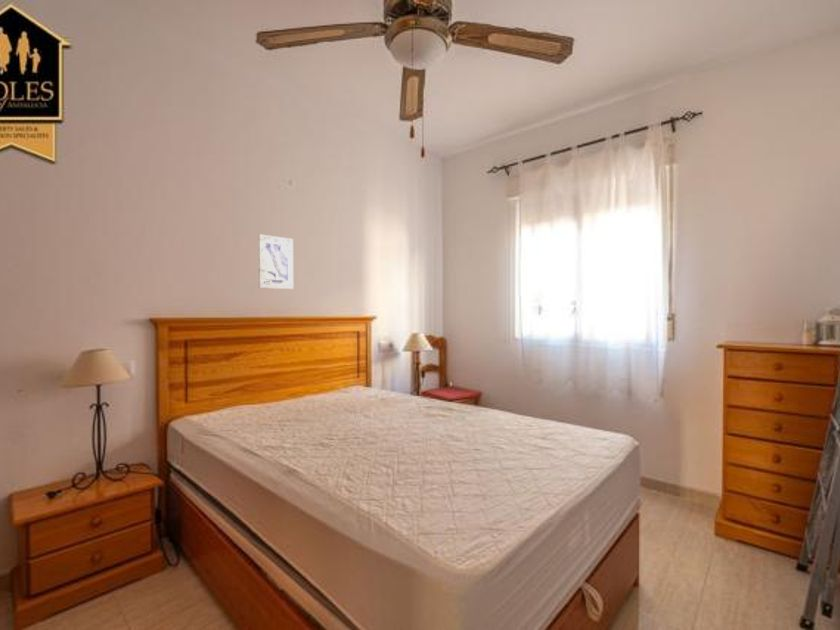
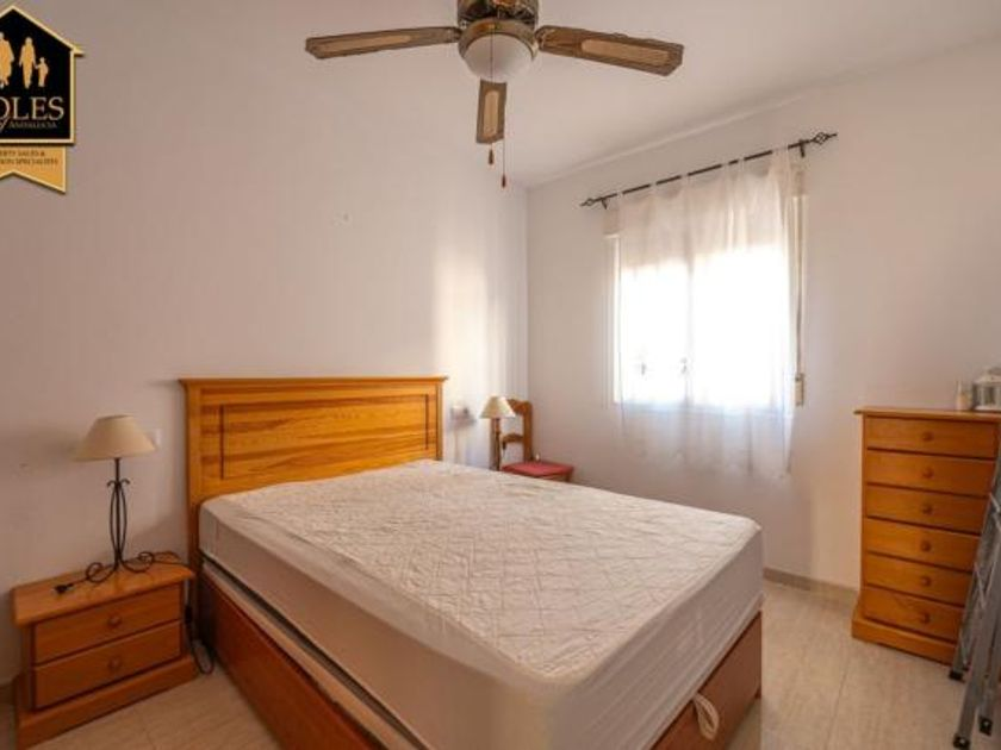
- wall art [257,233,294,290]
